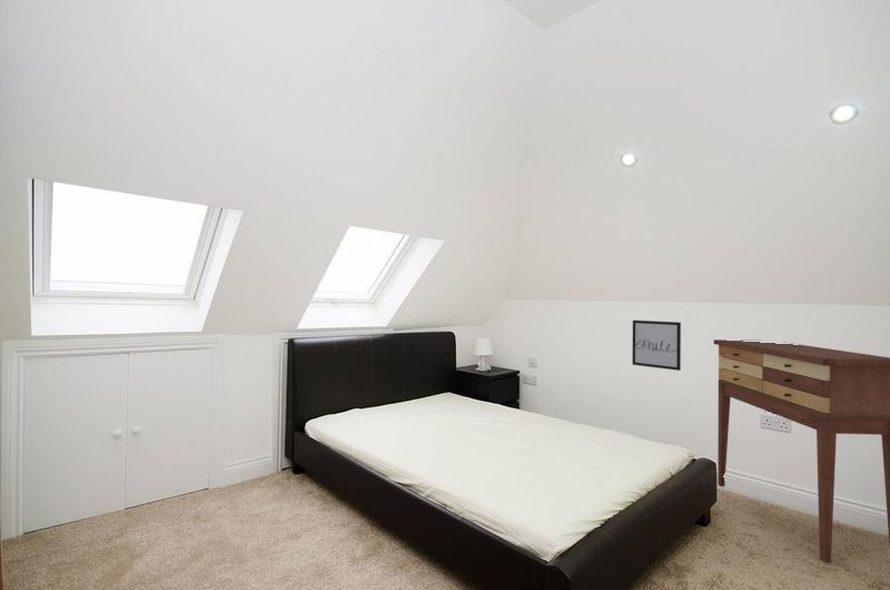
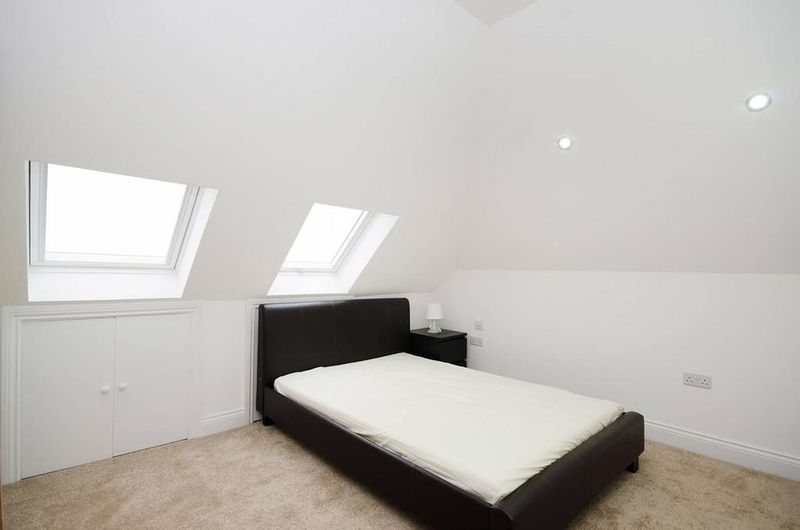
- console table [713,338,890,564]
- wall art [631,319,682,372]
